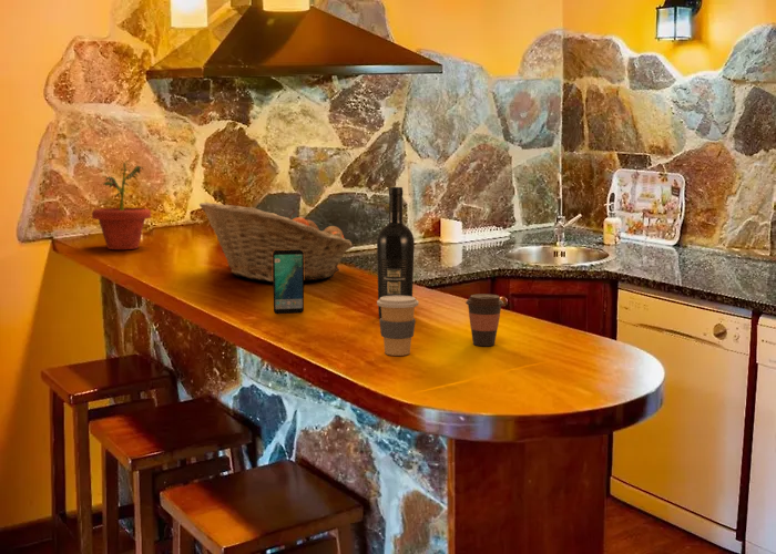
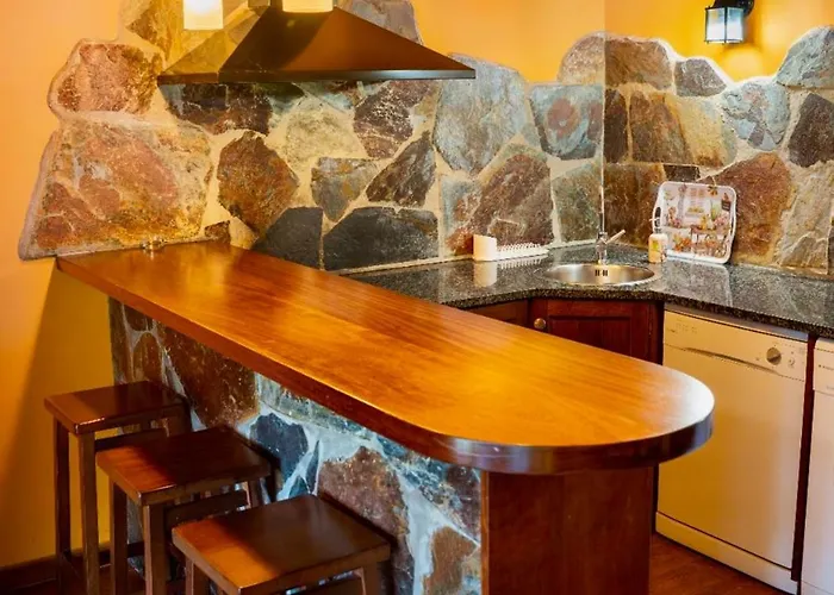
- coffee cup [376,296,420,357]
- coffee cup [464,293,504,347]
- fruit basket [198,201,354,283]
- smartphone [272,249,305,315]
- wine bottle [376,186,416,319]
- potted plant [91,157,152,250]
